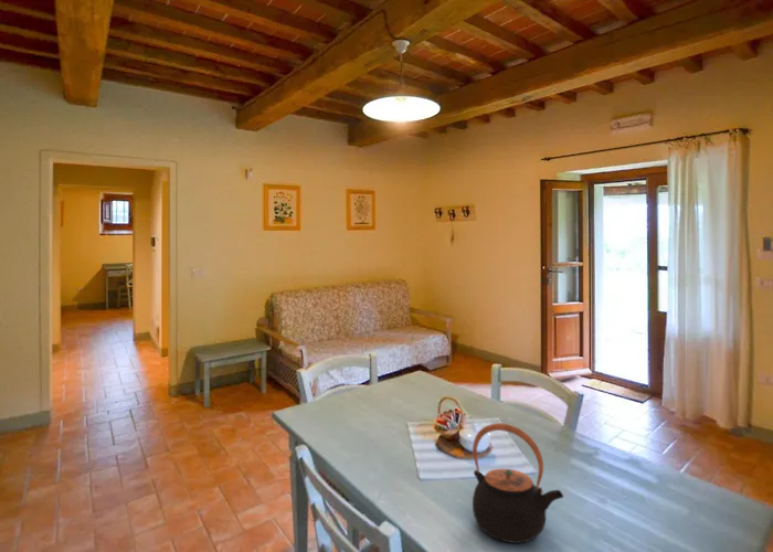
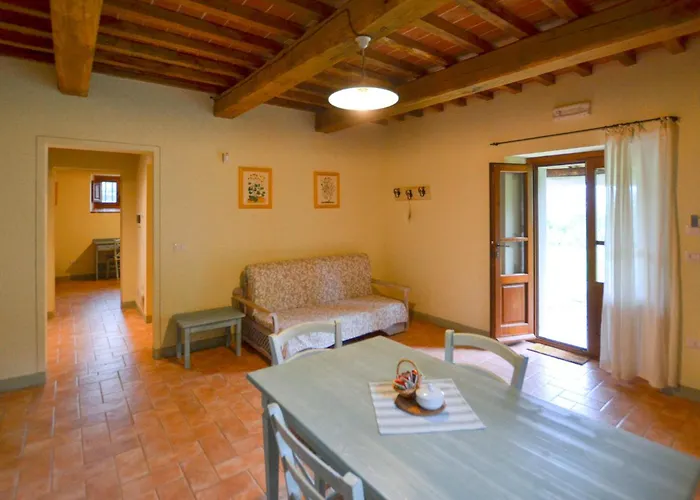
- teapot [472,422,564,544]
